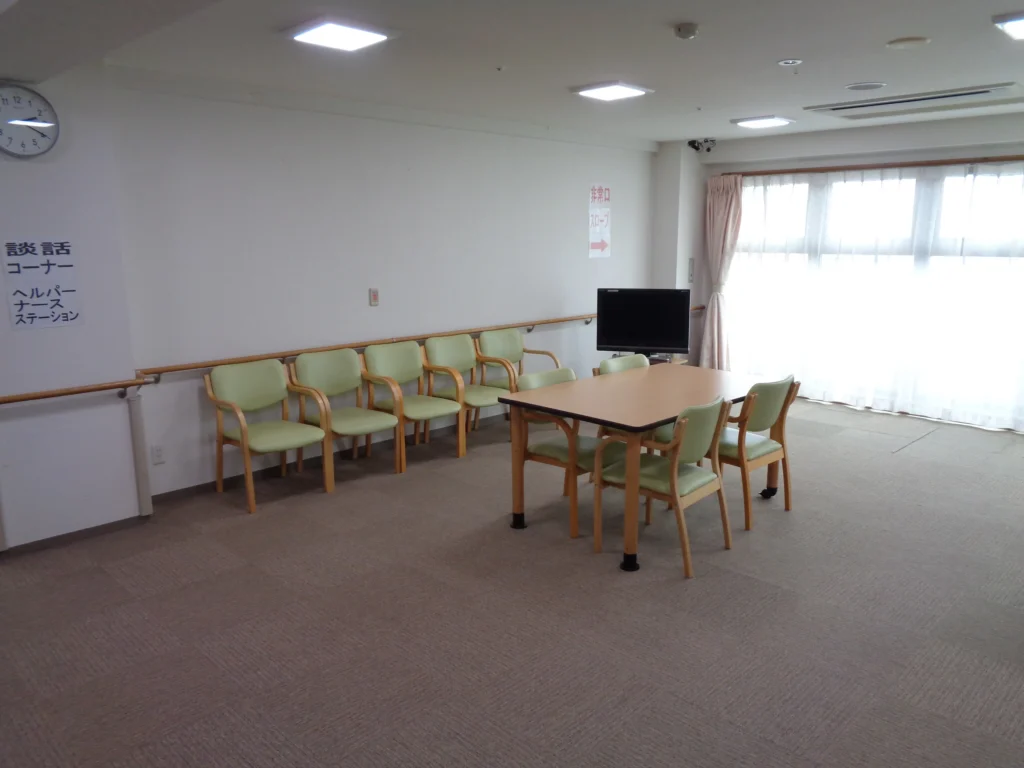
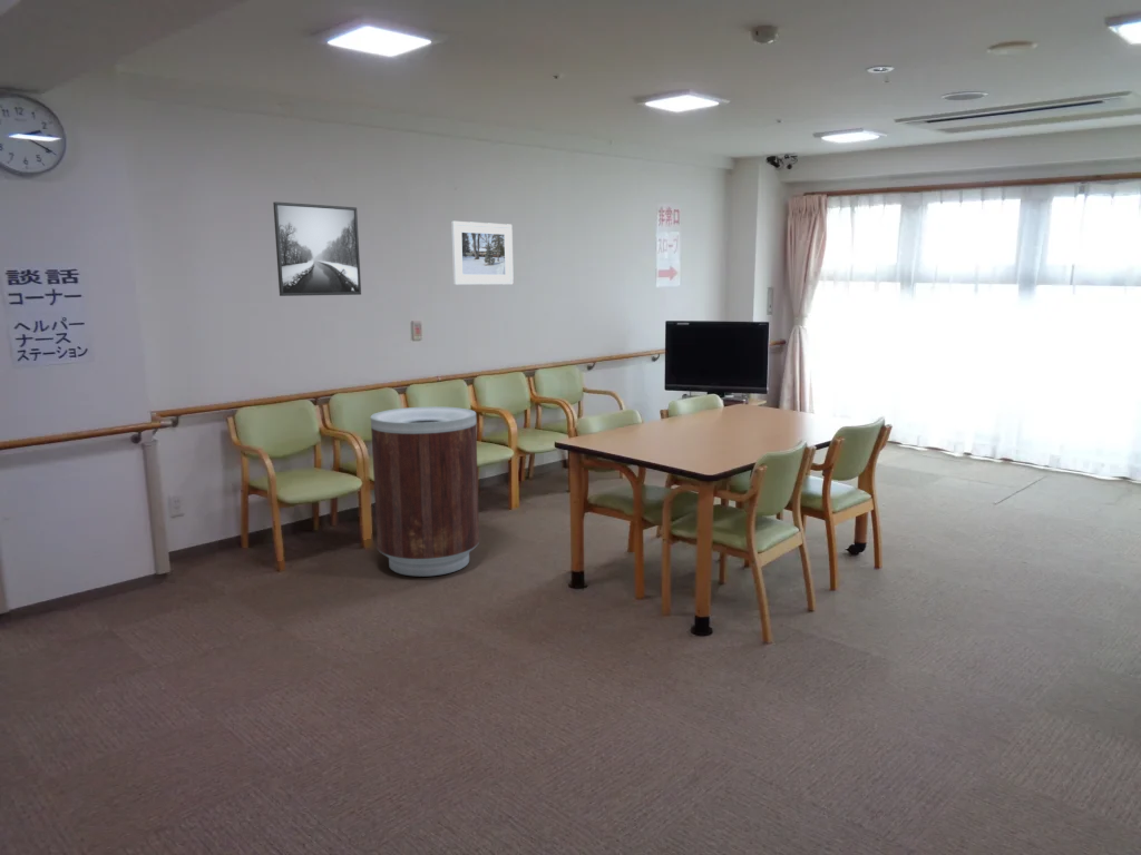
+ trash can [370,405,480,578]
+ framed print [272,200,362,297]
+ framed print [450,220,514,286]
